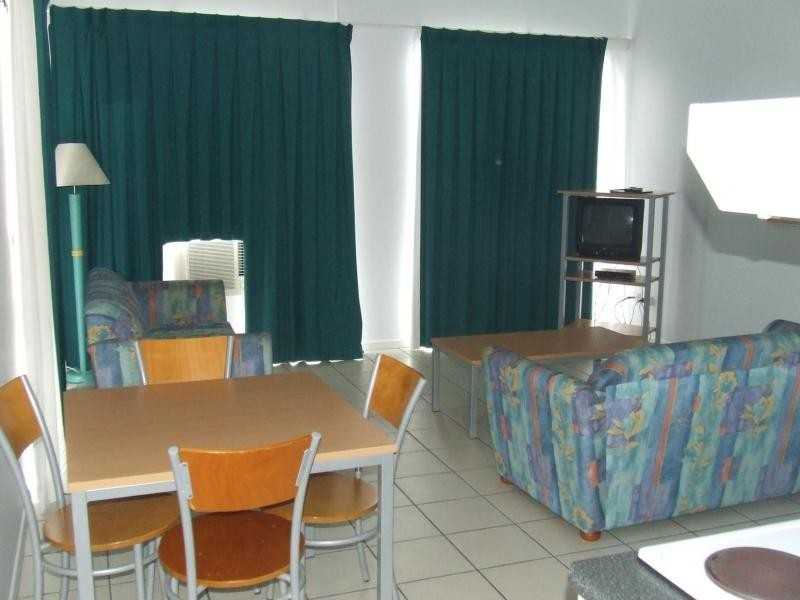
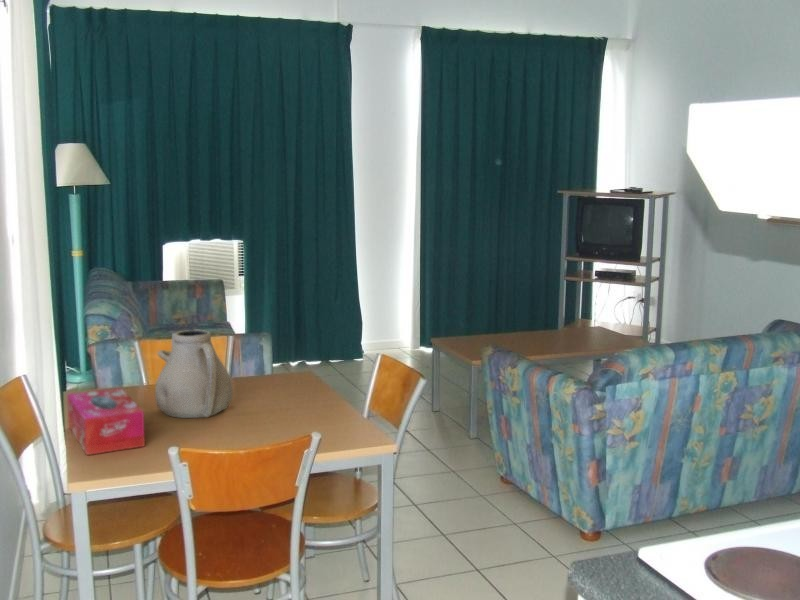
+ teapot [154,329,234,419]
+ tissue box [66,387,146,456]
